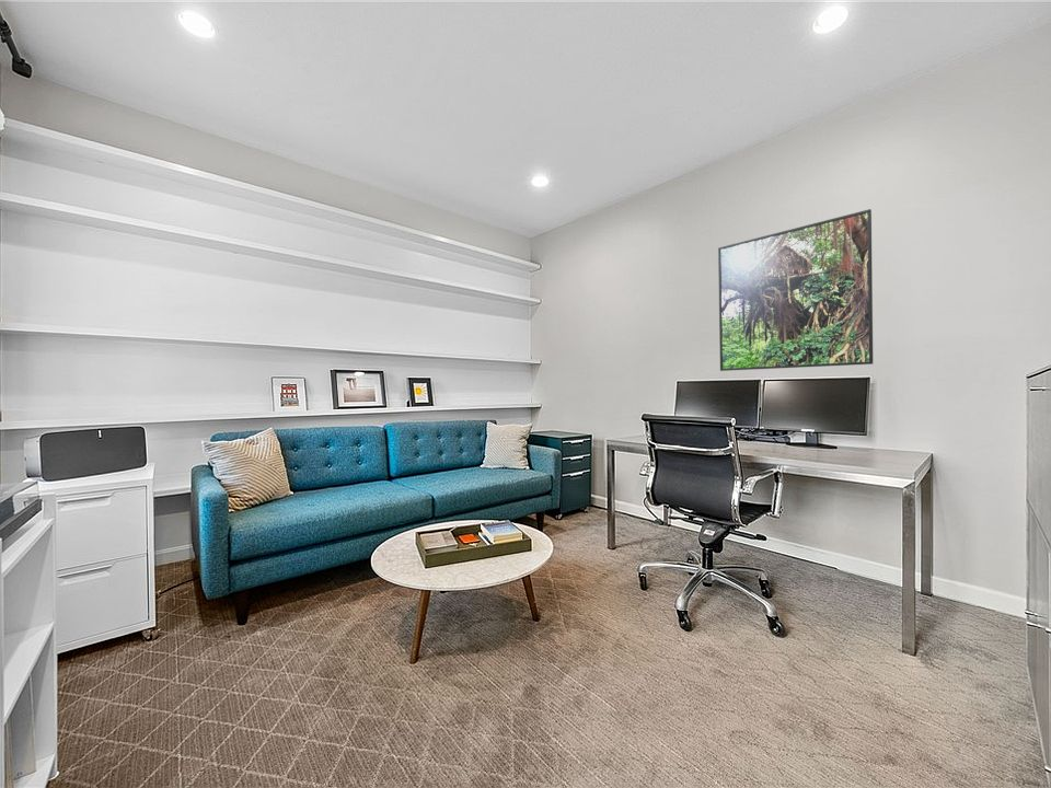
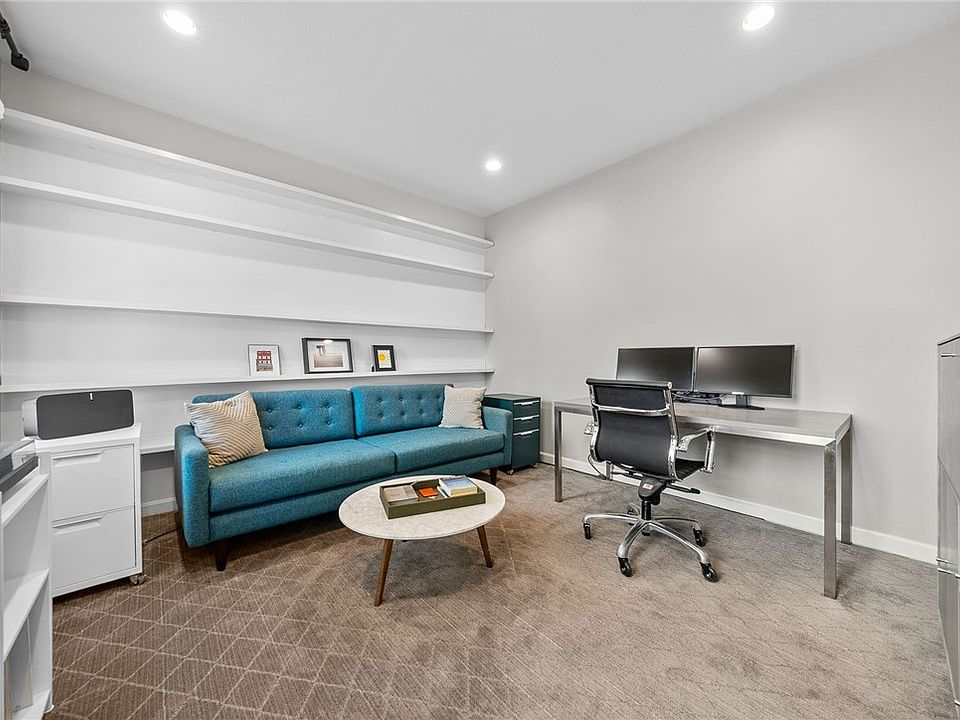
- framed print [717,208,874,372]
